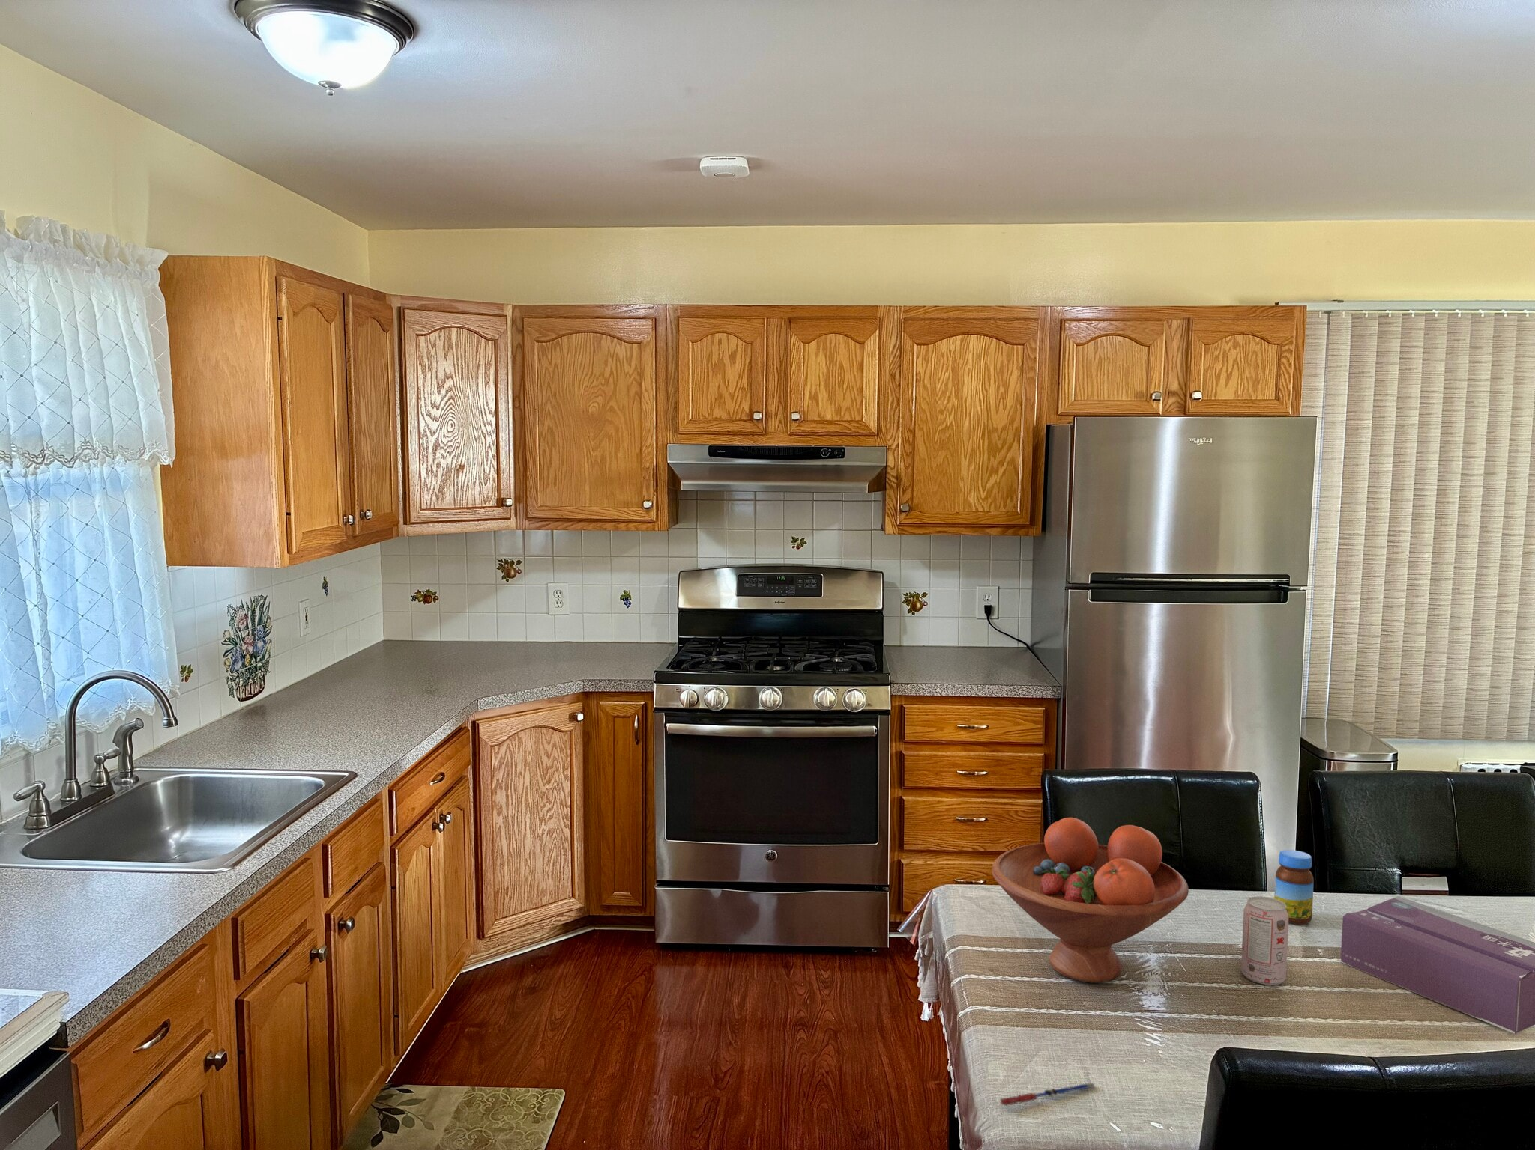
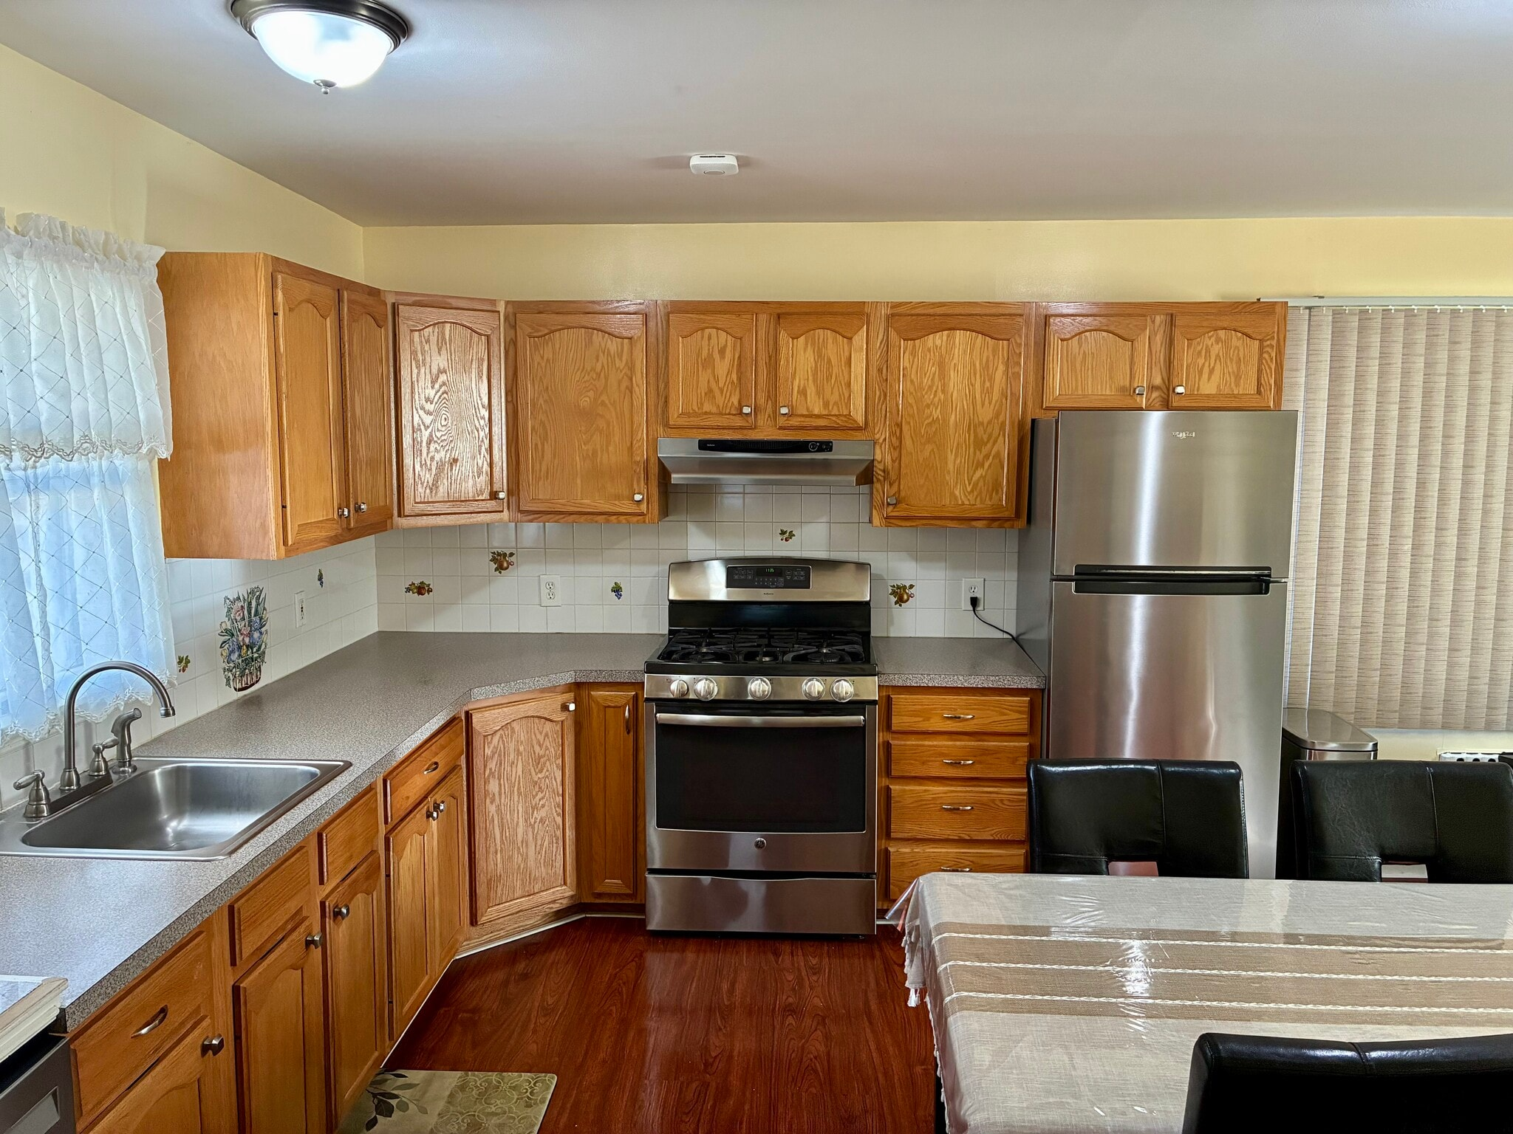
- pen [1000,1082,1096,1107]
- beverage can [1240,895,1290,986]
- jar [1274,849,1315,925]
- tissue box [1340,895,1535,1035]
- fruit bowl [991,817,1189,983]
